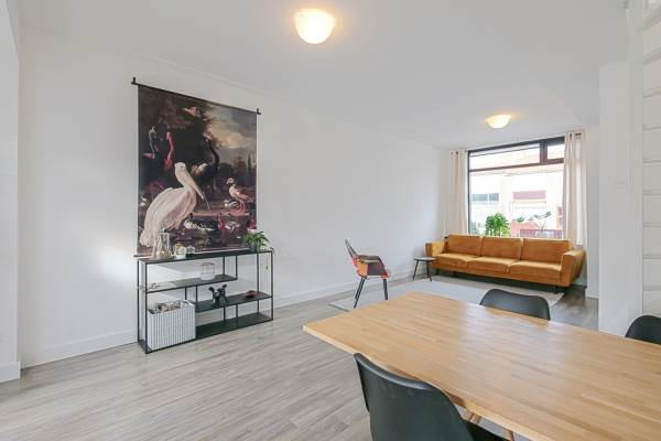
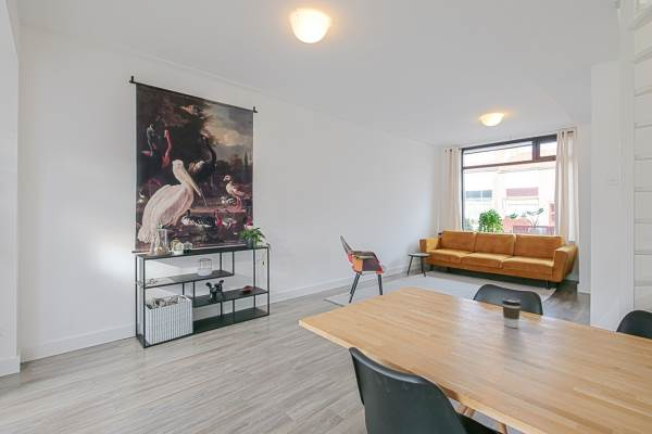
+ coffee cup [501,297,522,329]
